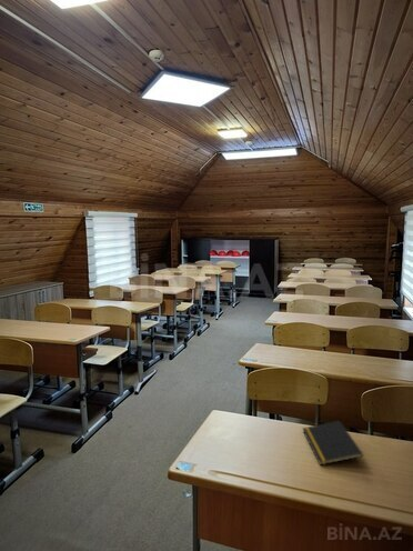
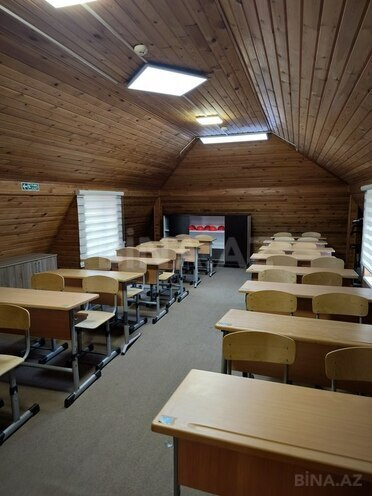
- notepad [301,420,364,467]
